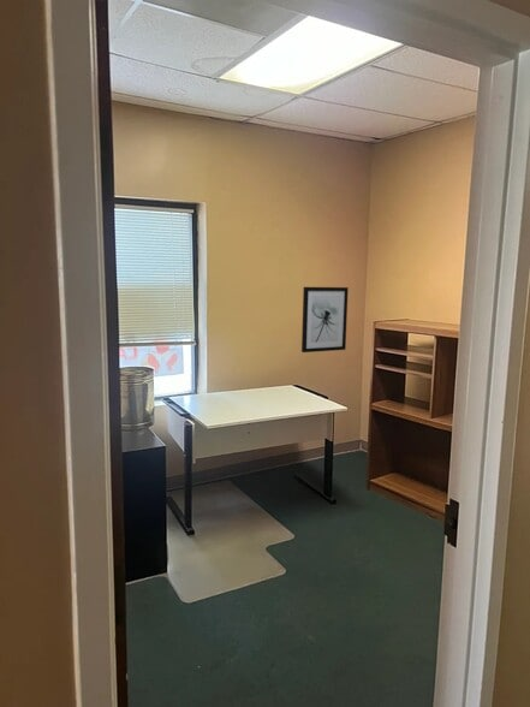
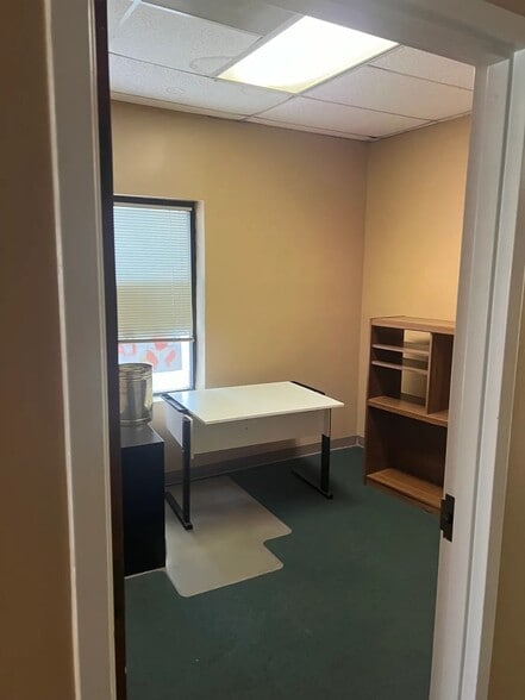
- wall art [300,286,350,354]
